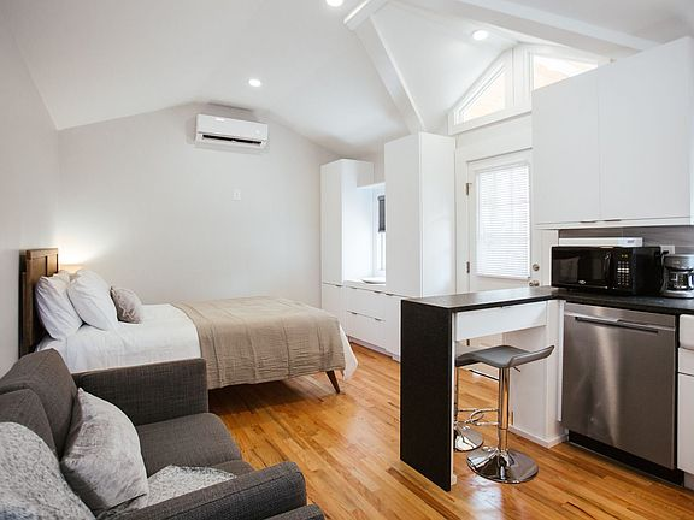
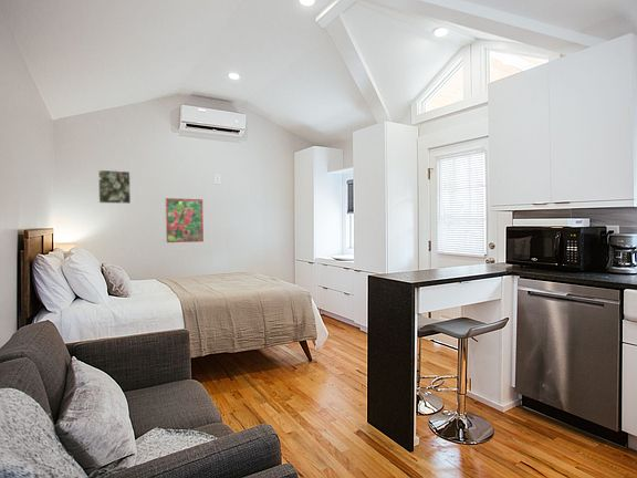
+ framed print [97,169,132,205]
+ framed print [164,197,205,245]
